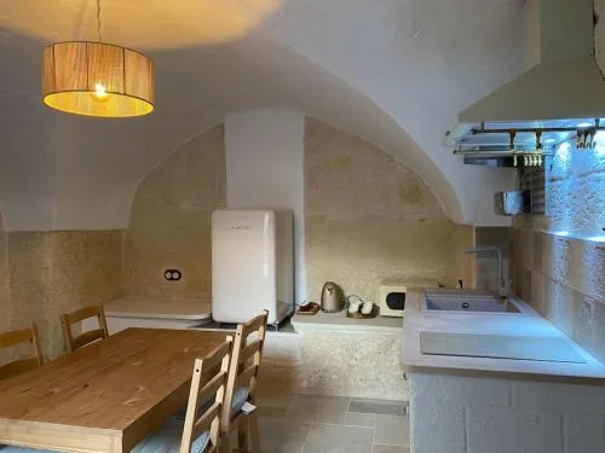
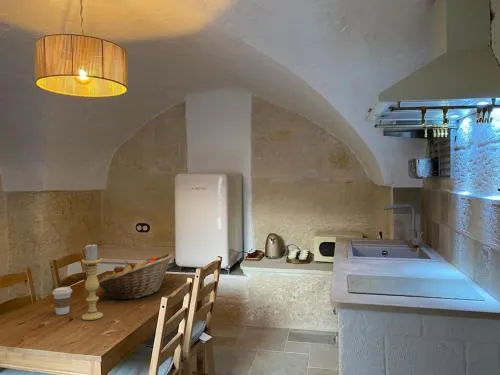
+ coffee cup [51,286,73,316]
+ candle holder [81,242,104,321]
+ fruit basket [98,252,174,301]
